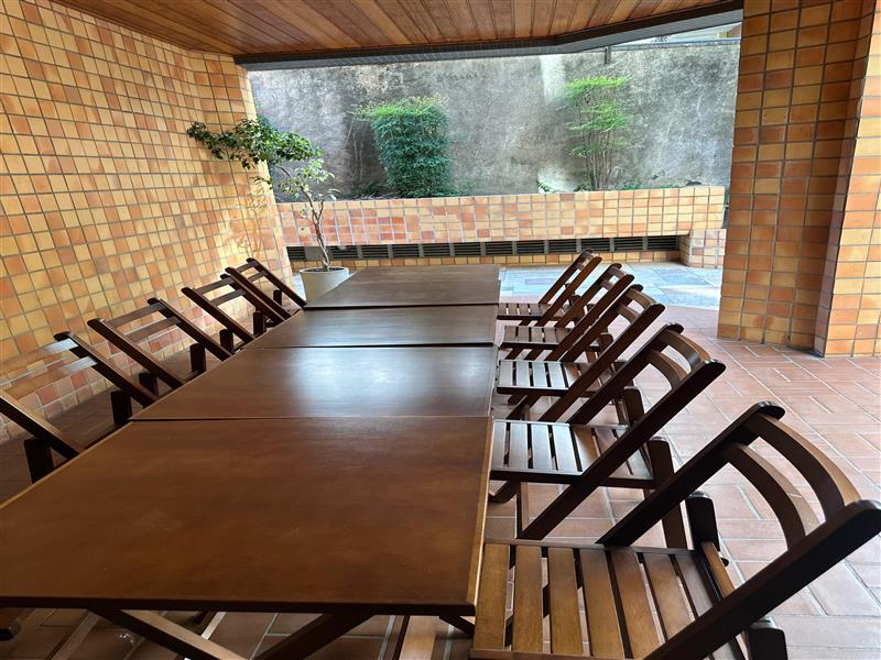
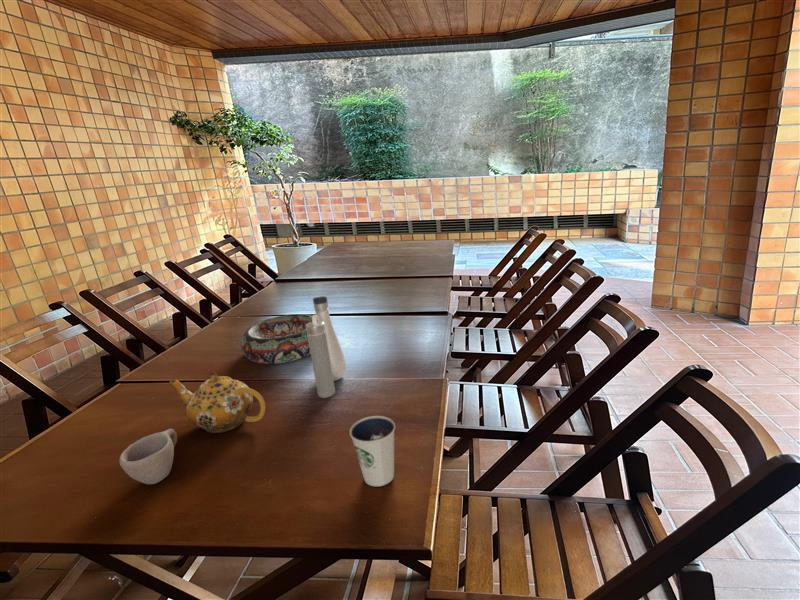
+ teapot [168,371,267,434]
+ cup [118,428,178,485]
+ dixie cup [349,415,396,487]
+ decorative bowl [240,313,313,365]
+ water bottle [306,295,347,399]
